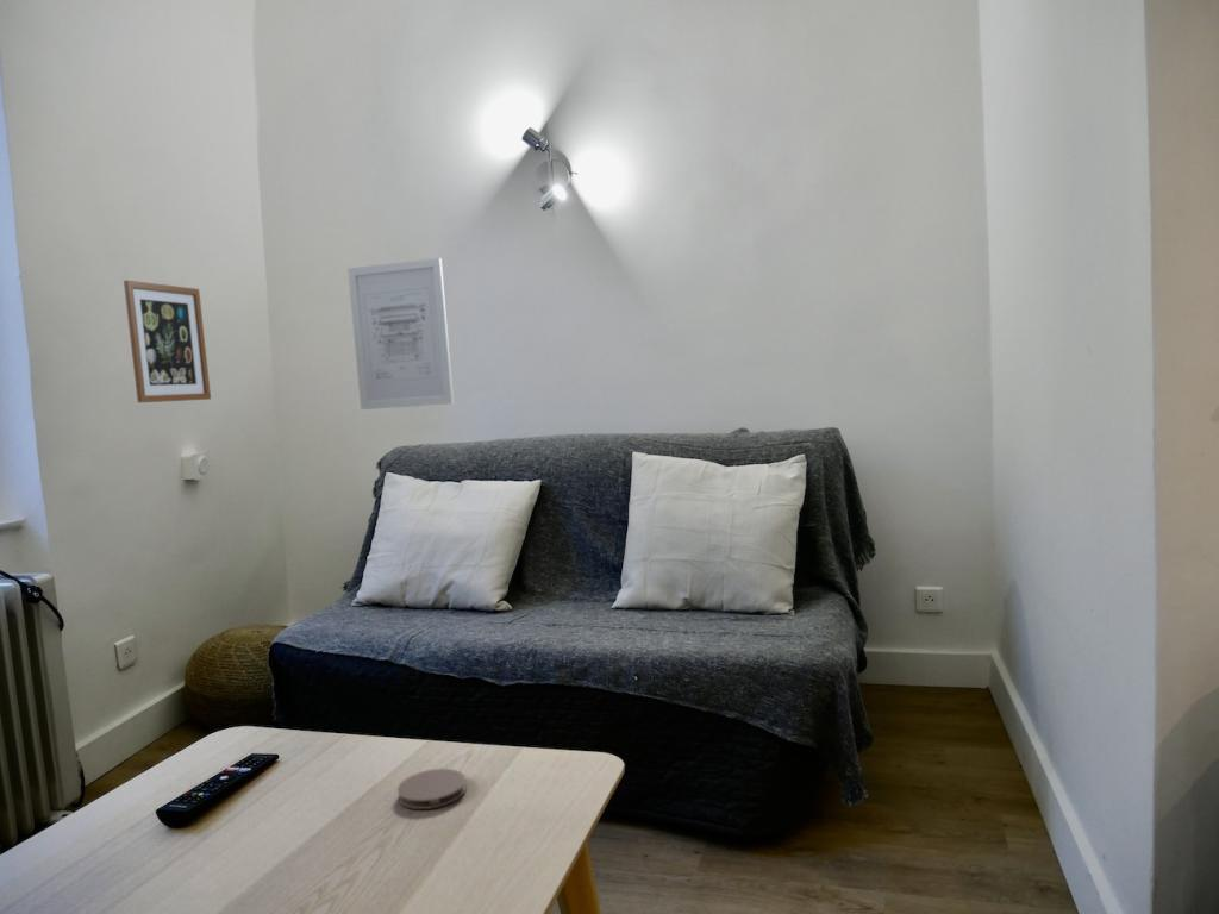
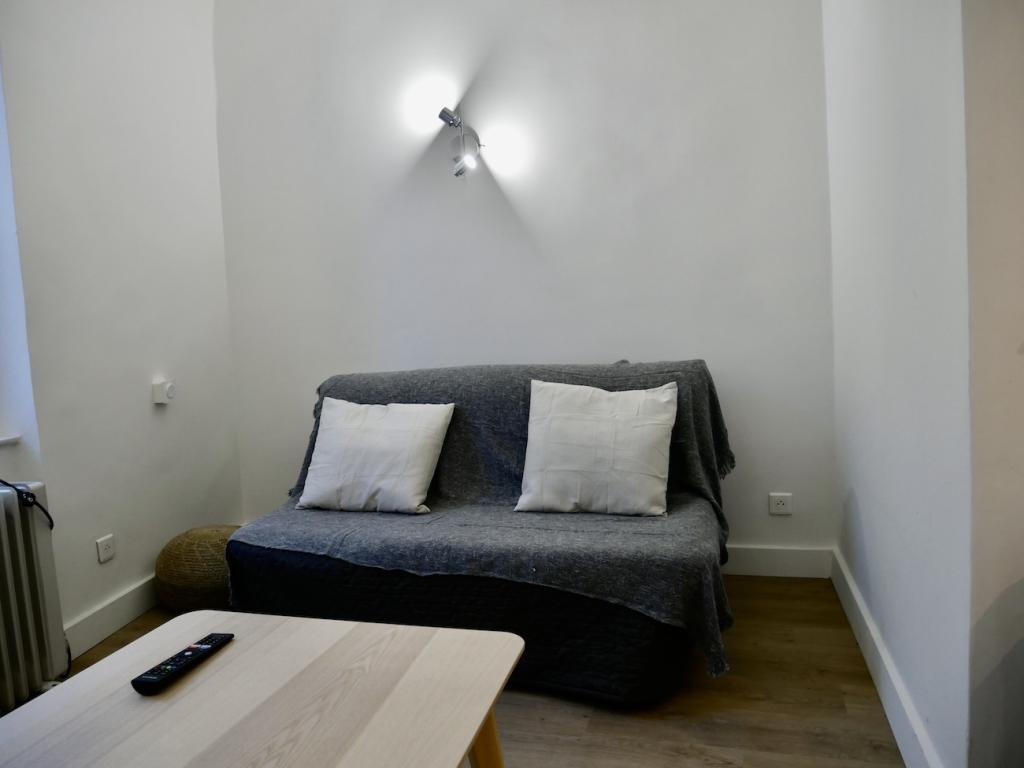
- wall art [346,257,455,411]
- coaster [396,768,468,810]
- wall art [123,280,212,403]
